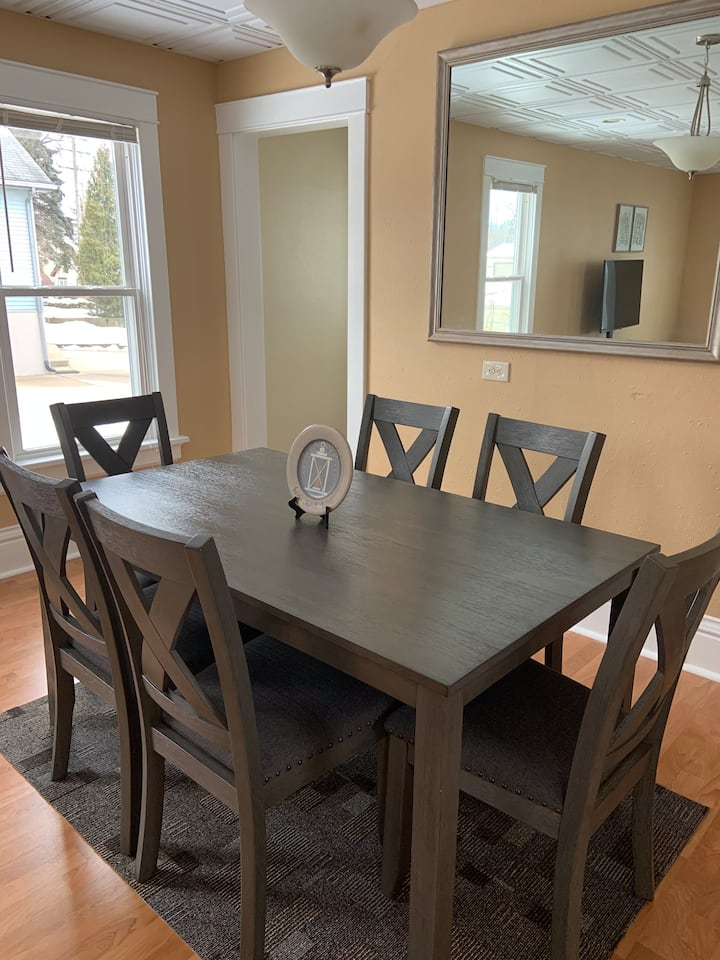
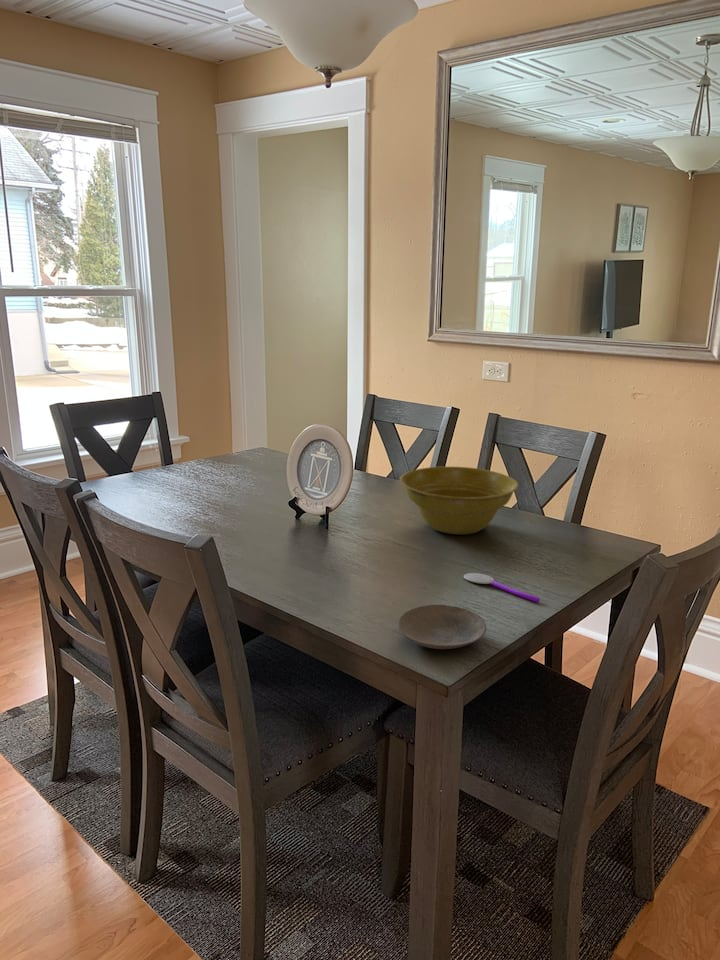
+ plate [397,604,487,650]
+ spoon [463,572,541,603]
+ planter bowl [399,466,520,535]
